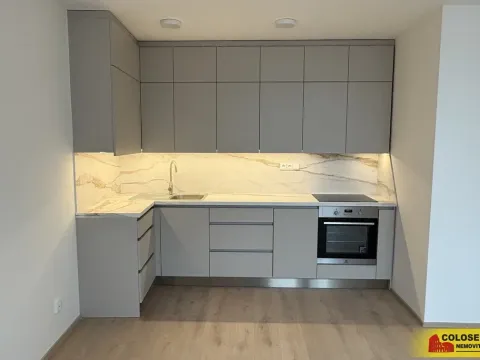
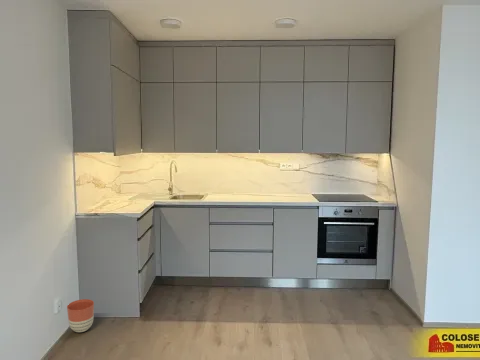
+ planter [66,298,95,333]
